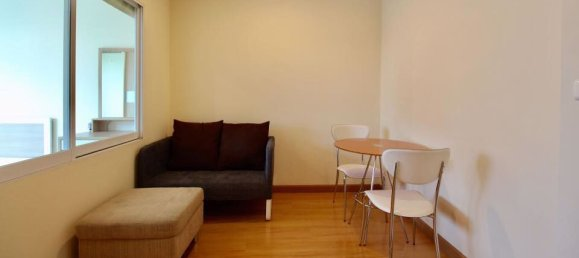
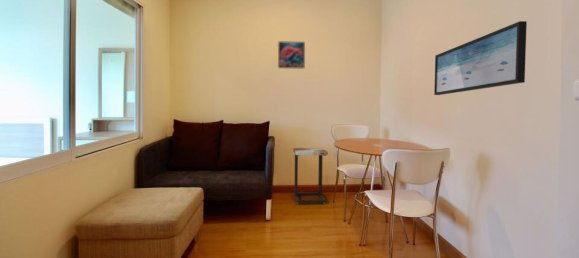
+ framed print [277,40,306,70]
+ side table [292,147,329,204]
+ wall art [433,20,528,96]
